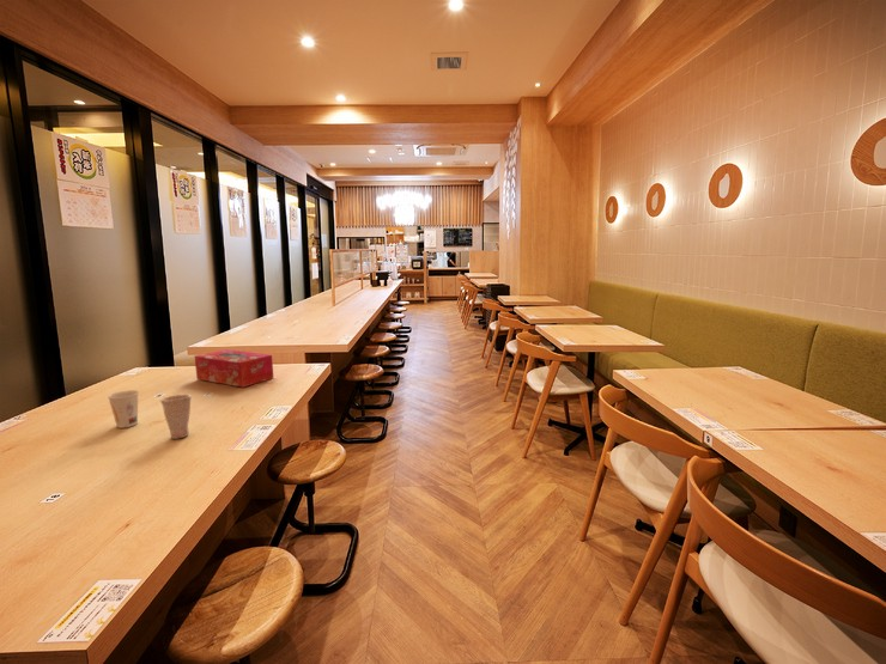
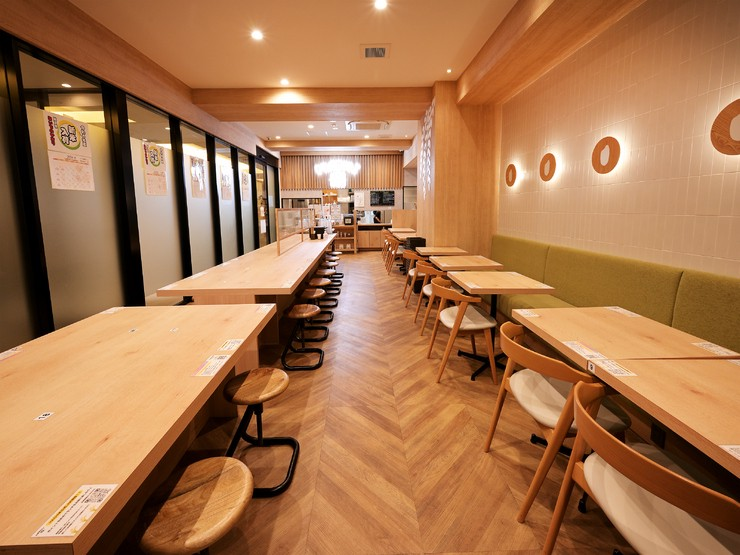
- cup [159,394,193,440]
- cup [107,390,140,430]
- tissue box [194,348,275,389]
